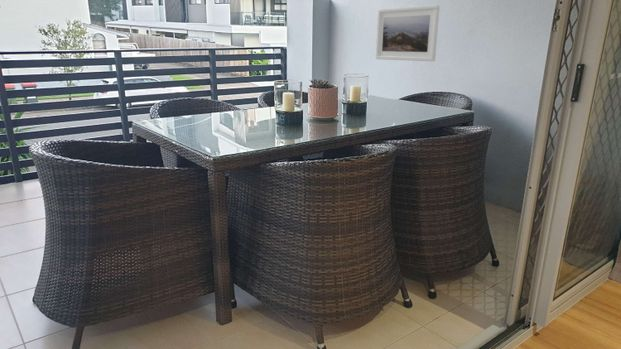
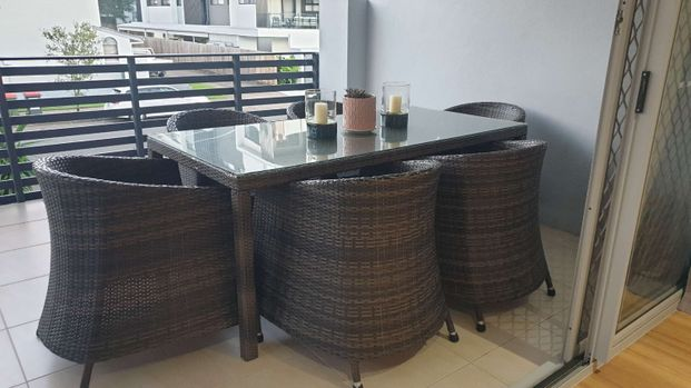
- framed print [375,4,441,62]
